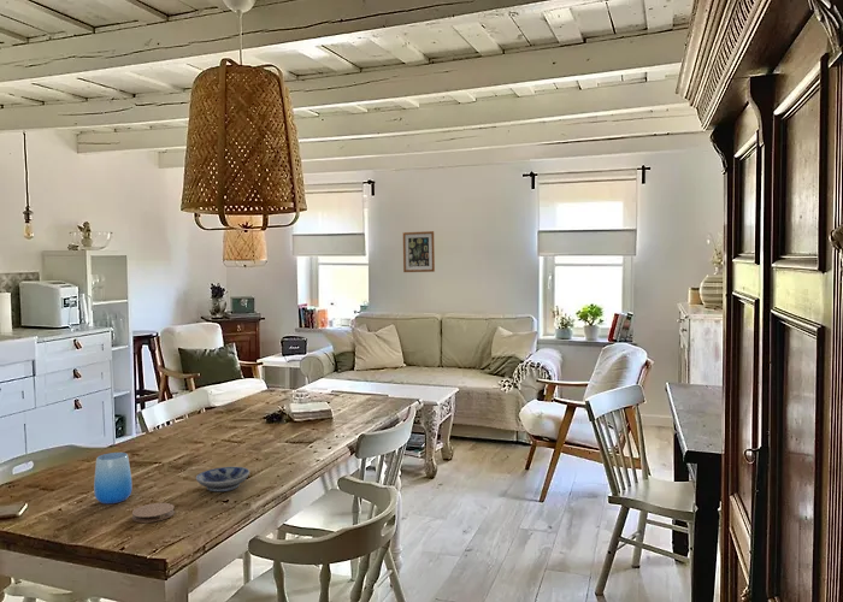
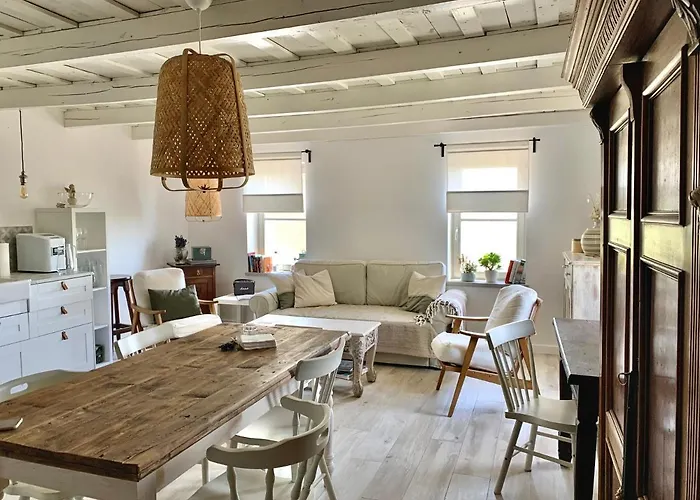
- coaster [131,502,176,524]
- bowl [195,466,250,492]
- cup [93,452,134,504]
- wall art [402,230,436,273]
